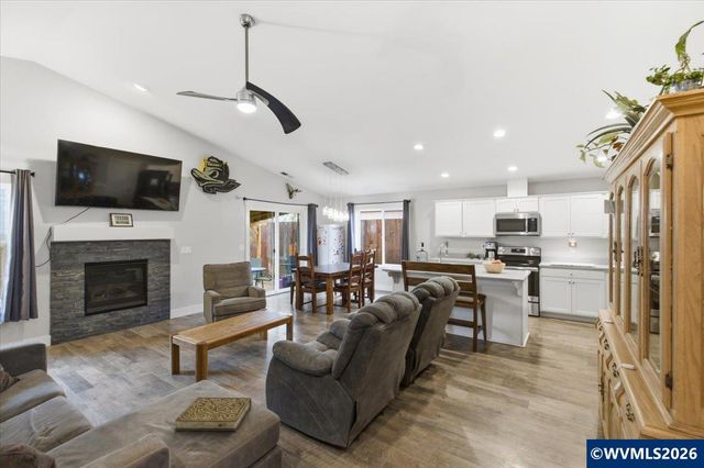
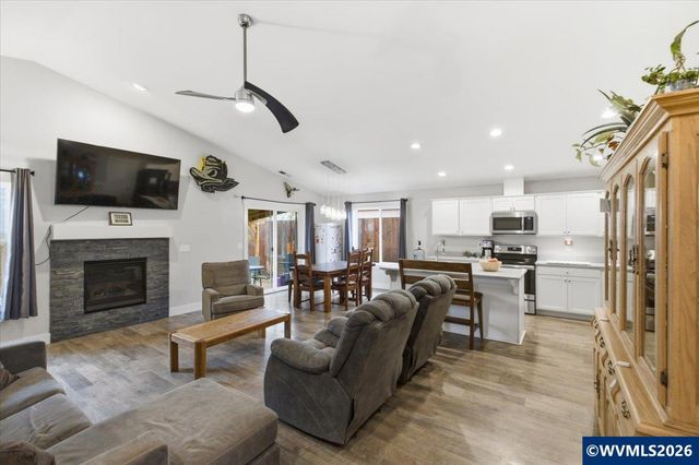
- book [174,397,253,432]
